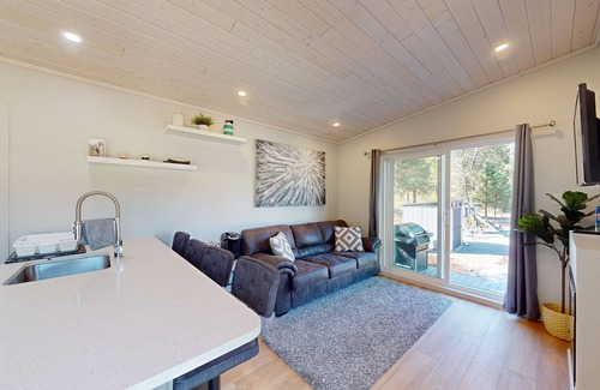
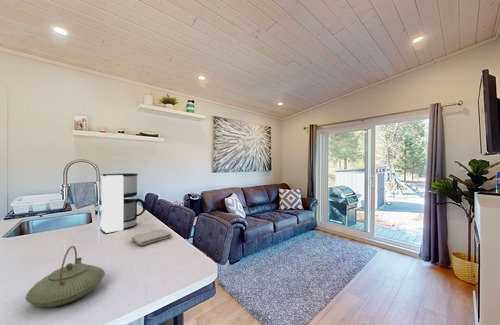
+ teapot [25,245,106,309]
+ washcloth [130,228,172,247]
+ coffee maker [100,172,147,234]
